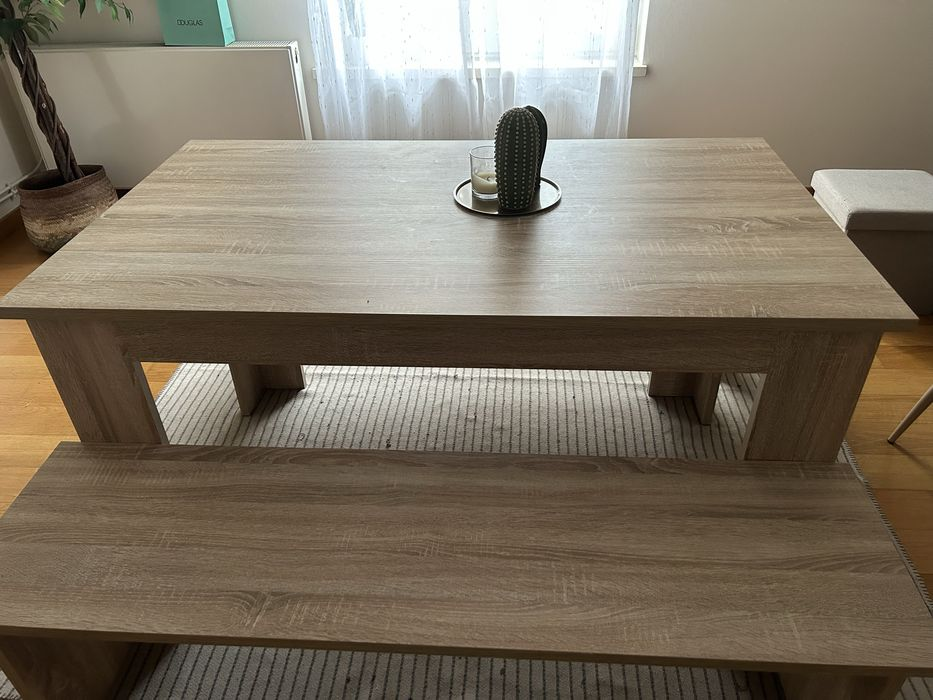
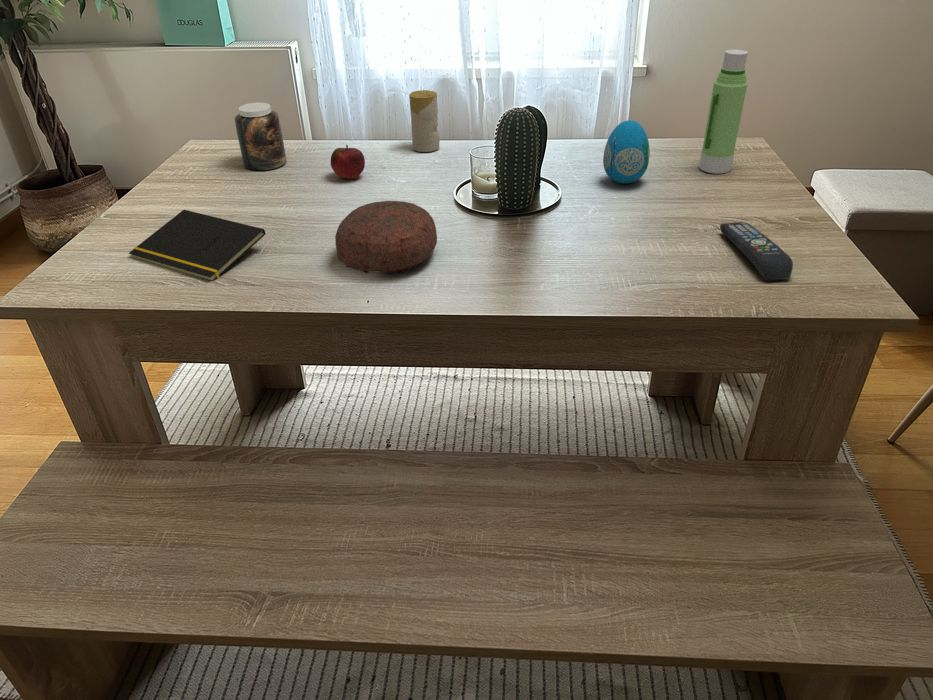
+ decorative egg [602,119,651,184]
+ fruit [330,144,366,180]
+ notepad [128,209,267,282]
+ jar [234,101,287,171]
+ water bottle [698,49,749,175]
+ remote control [719,221,794,281]
+ decorative bowl [334,200,438,275]
+ candle [408,89,441,153]
